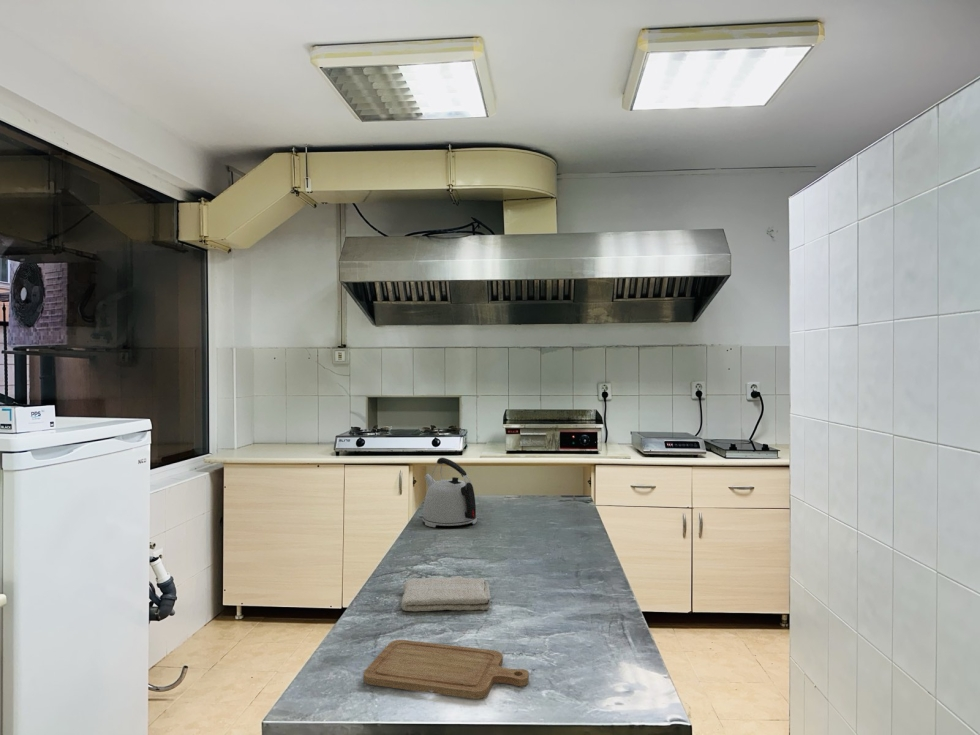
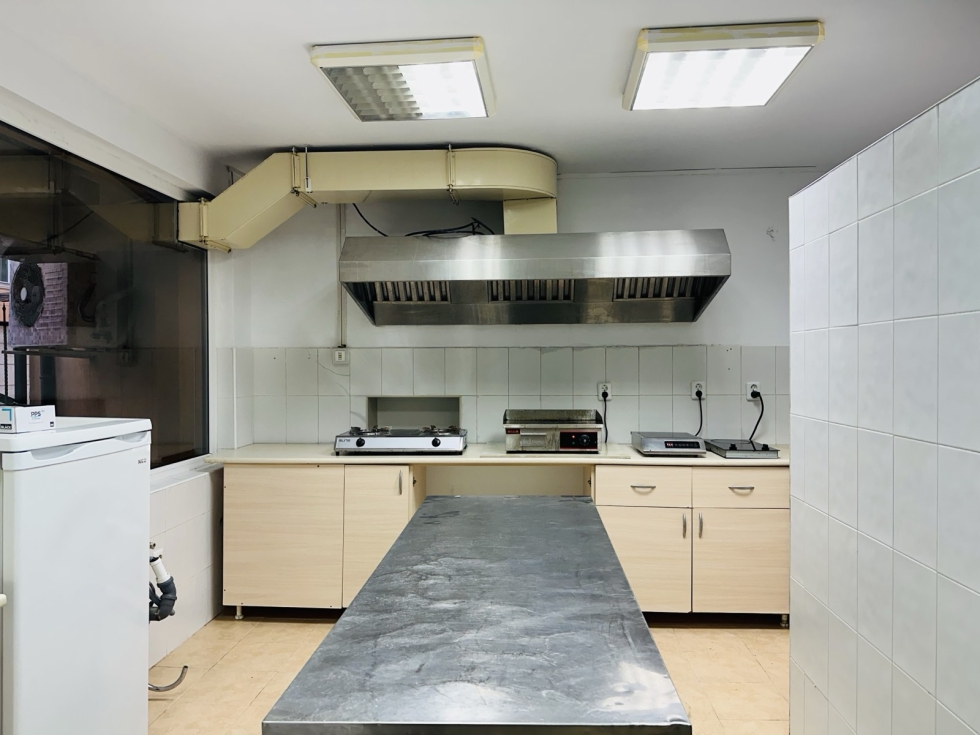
- chopping board [362,639,530,700]
- kettle [421,457,478,528]
- washcloth [400,575,493,612]
